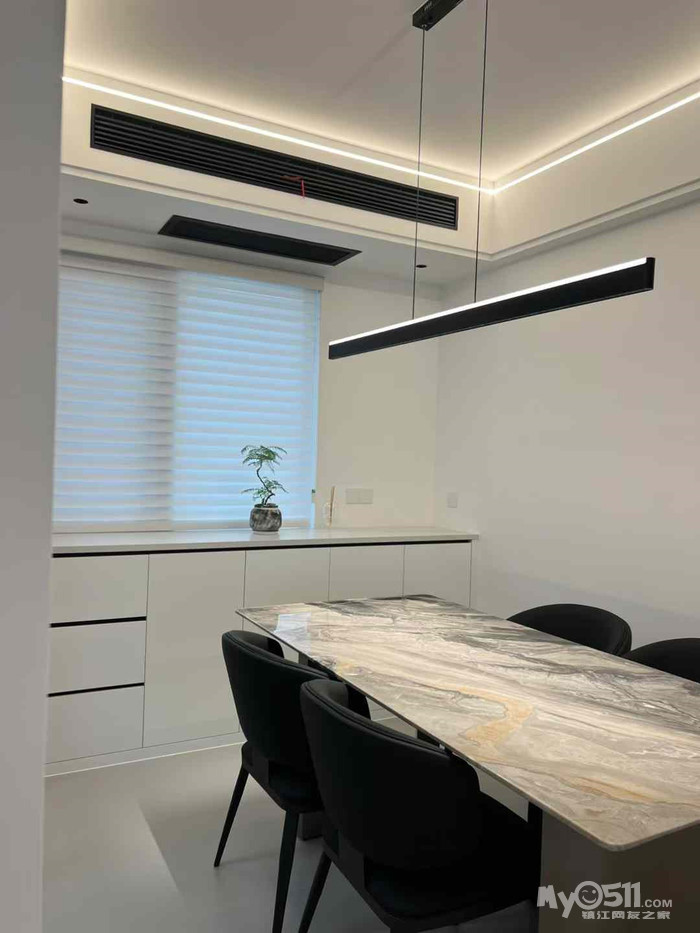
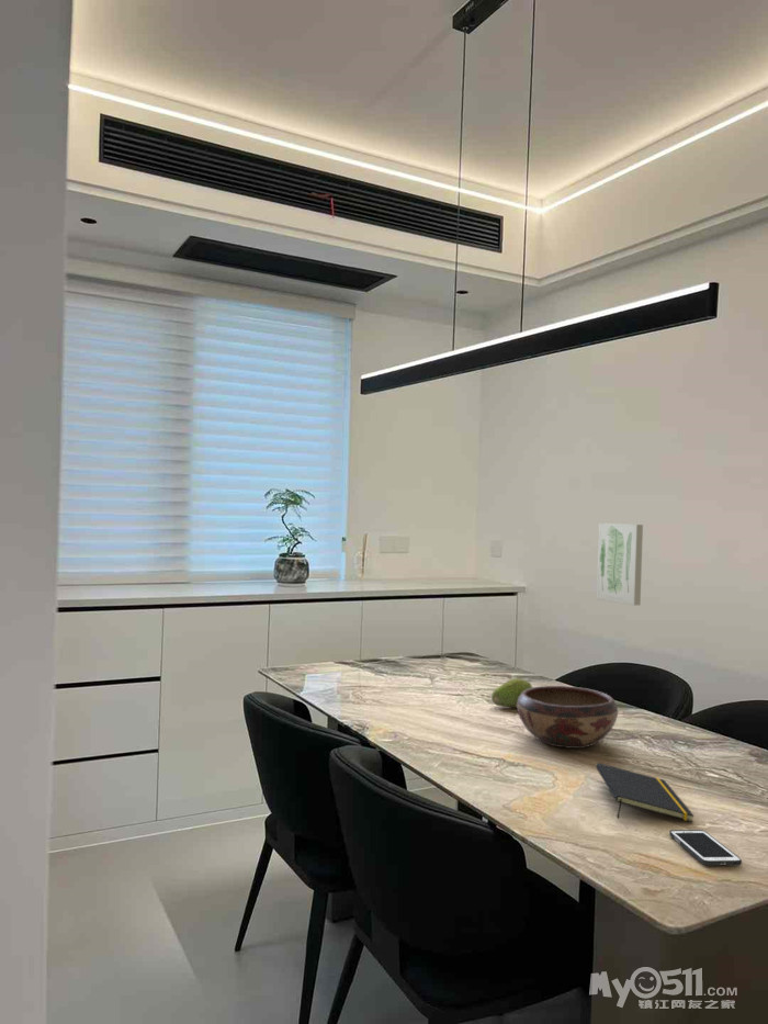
+ cell phone [668,829,743,867]
+ fruit [490,678,533,709]
+ notepad [595,762,696,823]
+ decorative bowl [516,685,619,750]
+ wall art [596,522,644,607]
